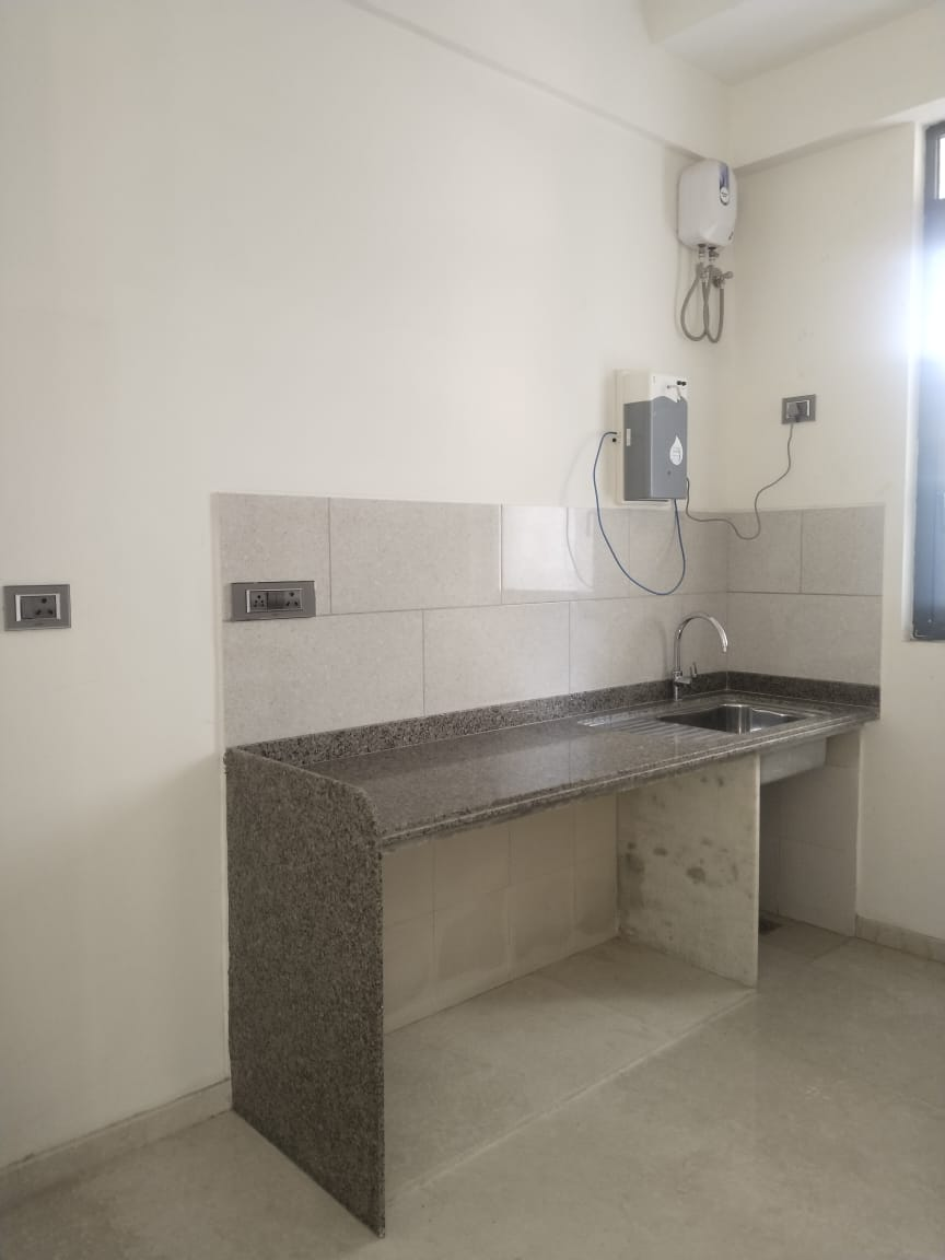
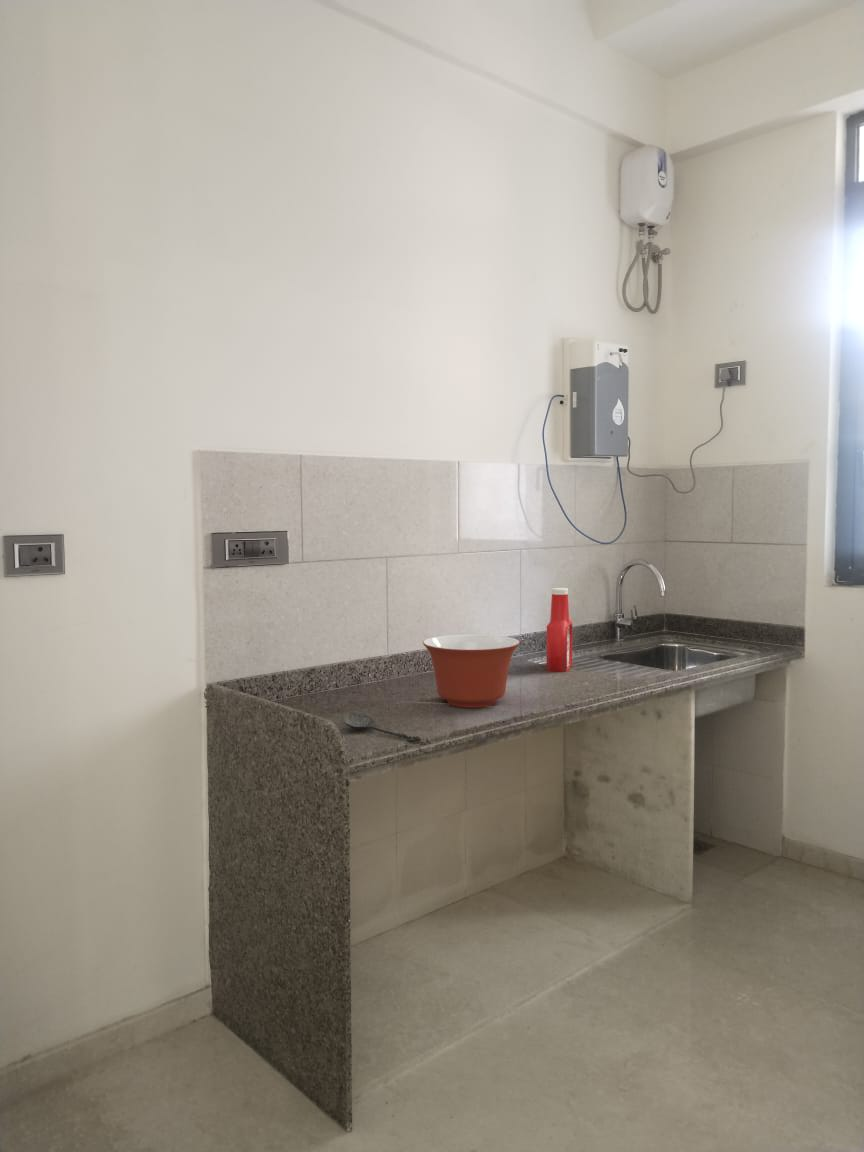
+ spoon [341,712,422,742]
+ soap bottle [546,587,573,673]
+ mixing bowl [422,633,521,709]
